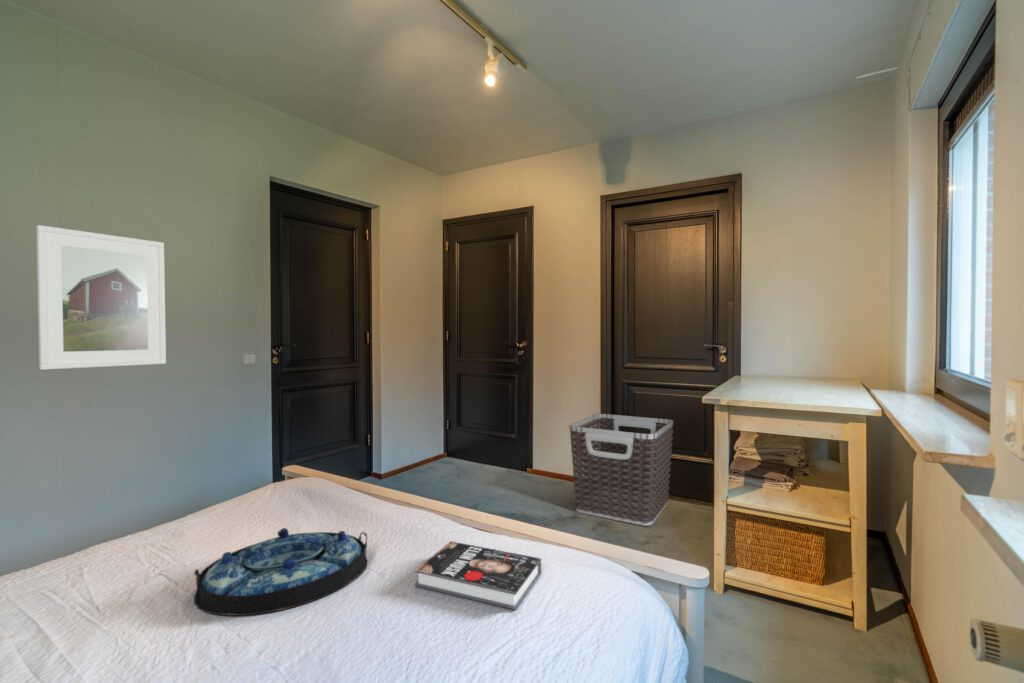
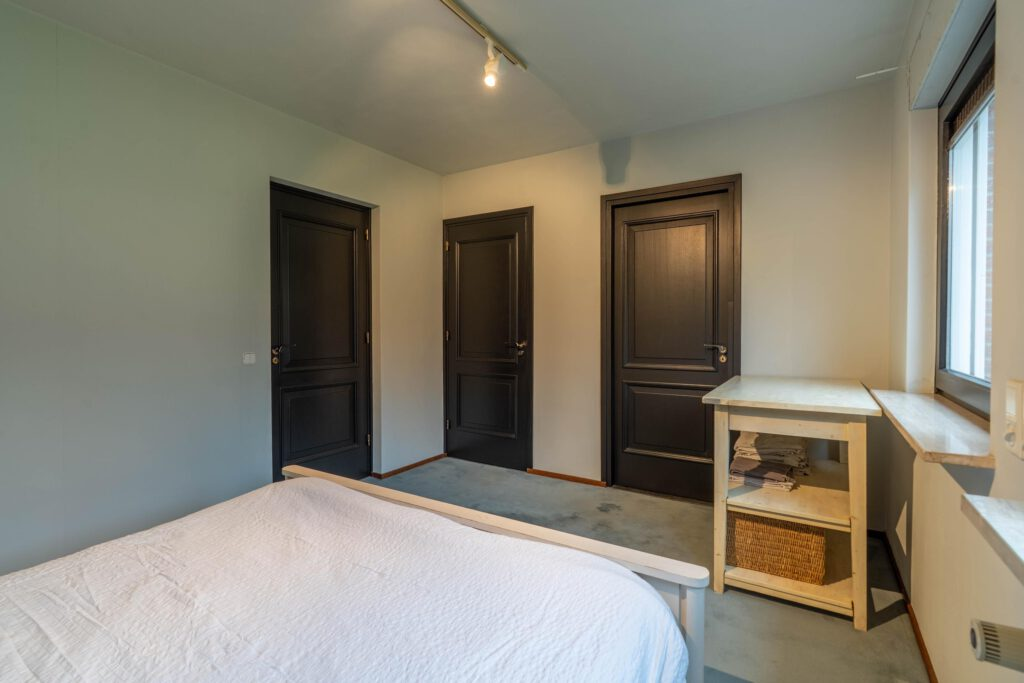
- book [414,540,542,611]
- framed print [35,224,167,371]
- serving tray [193,527,368,617]
- clothes hamper [568,413,675,527]
